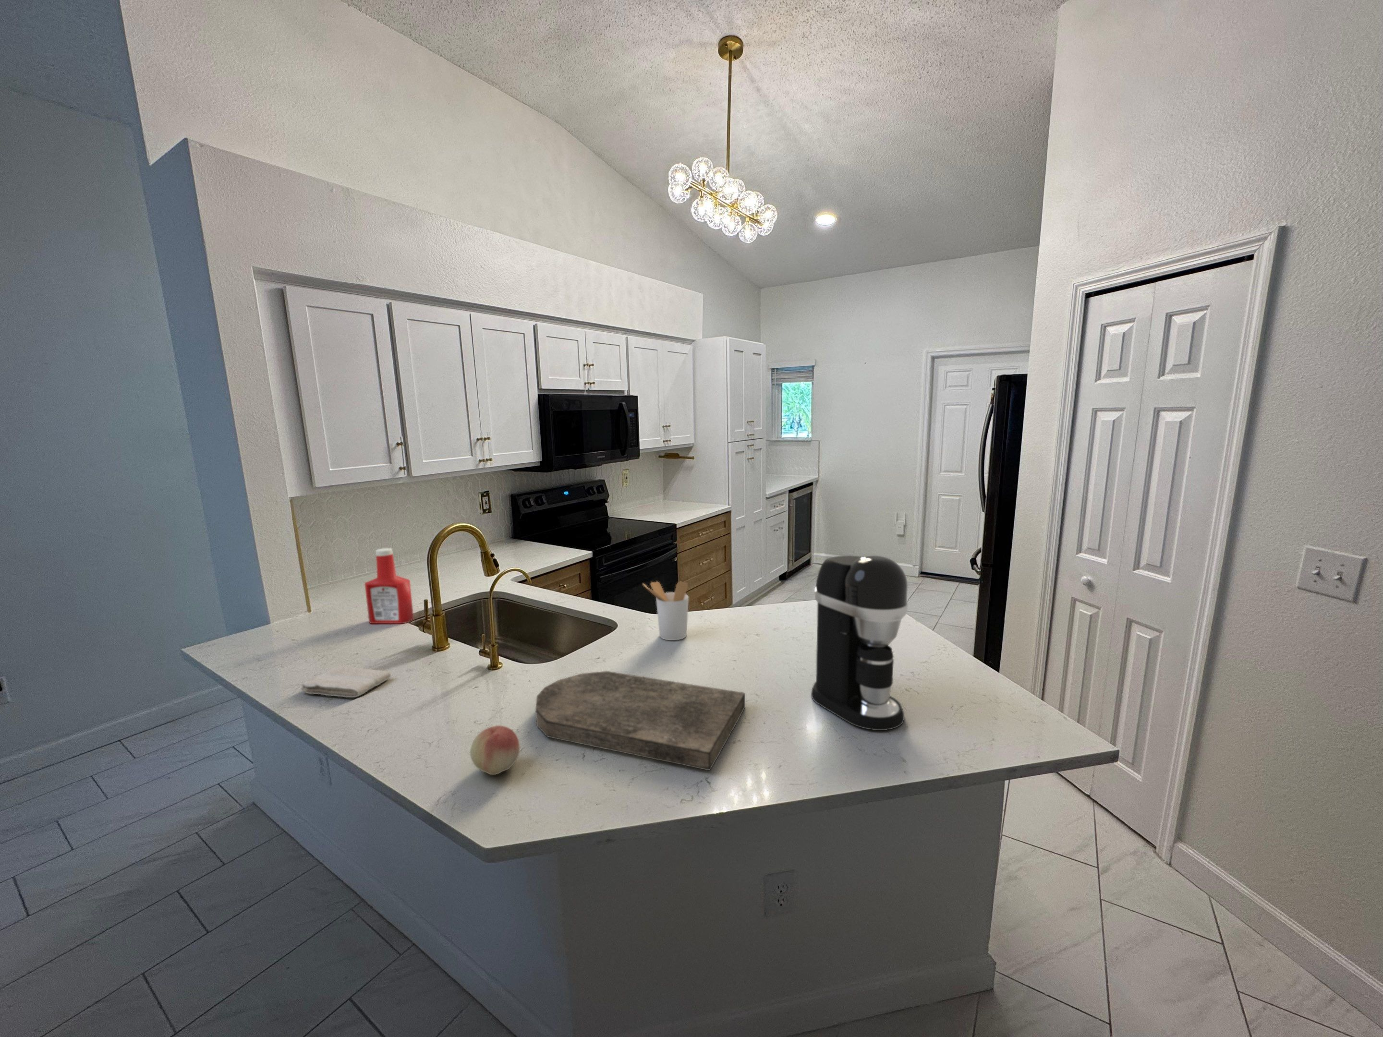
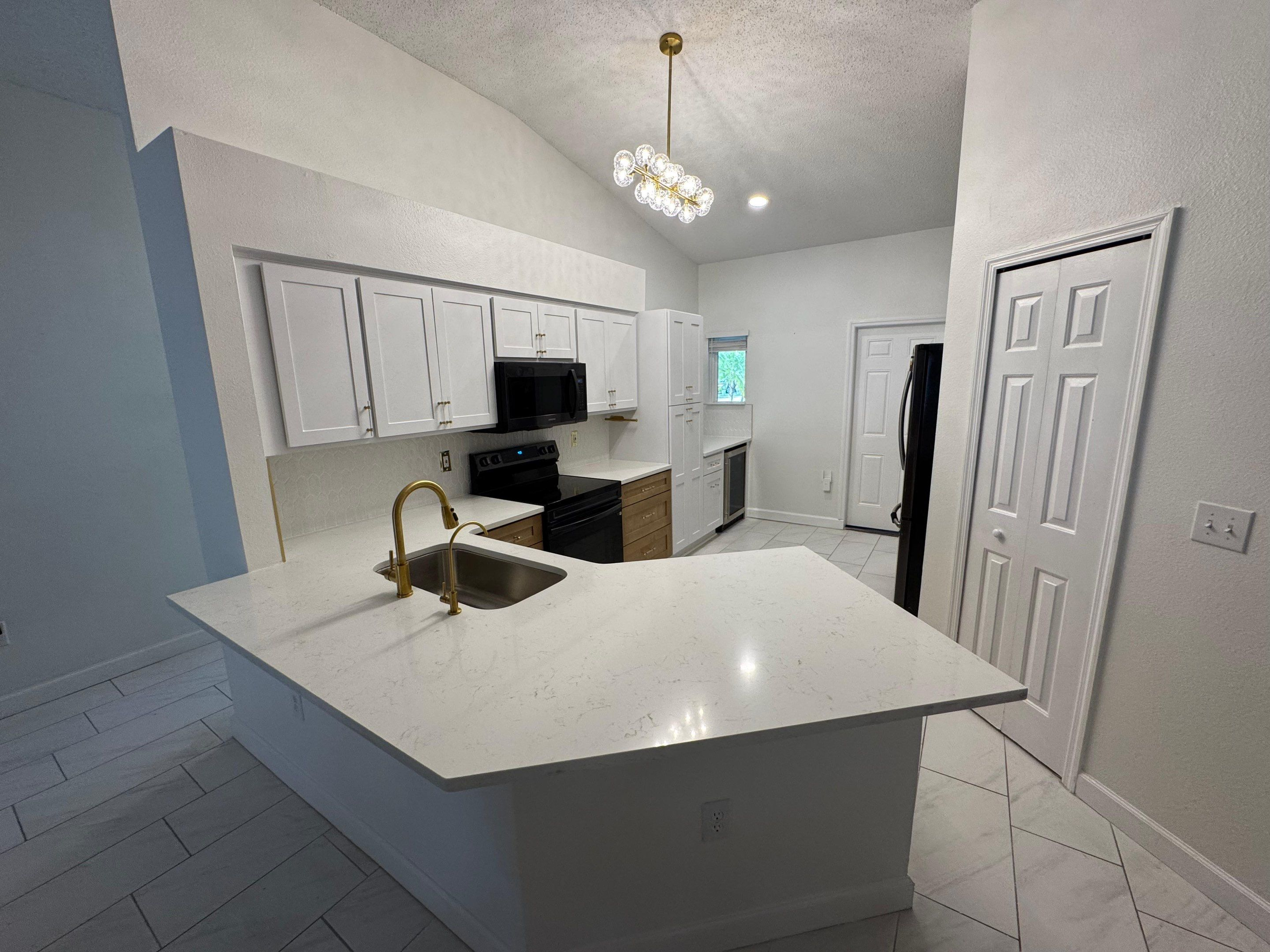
- coffee maker [810,554,908,731]
- soap bottle [364,548,415,624]
- washcloth [301,666,391,698]
- fruit [469,725,521,776]
- utensil holder [642,581,689,640]
- cutting board [535,671,746,771]
